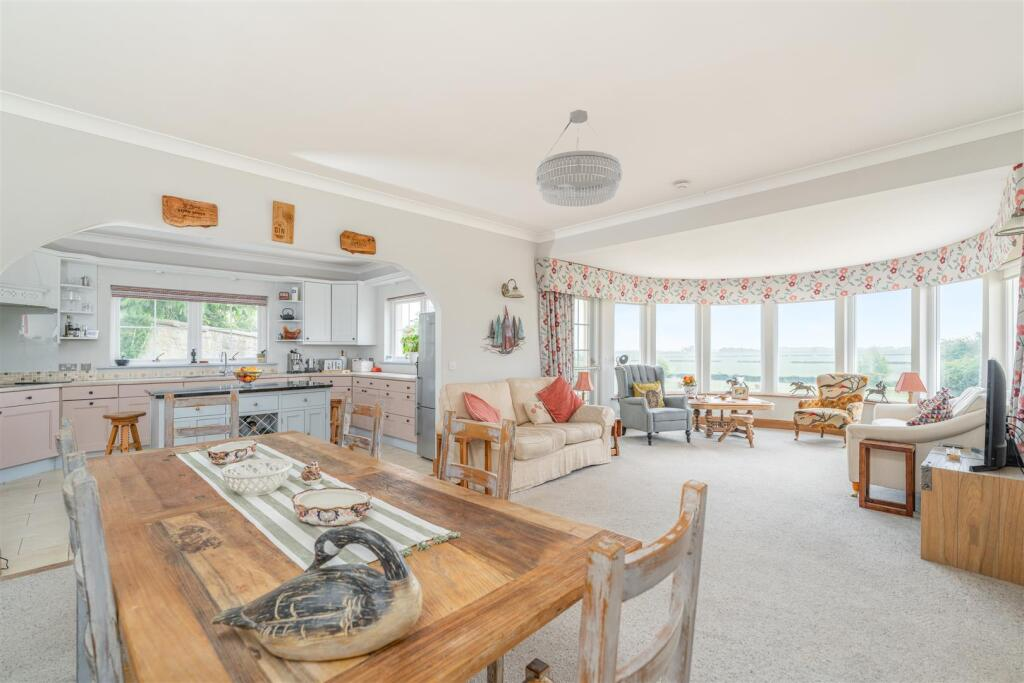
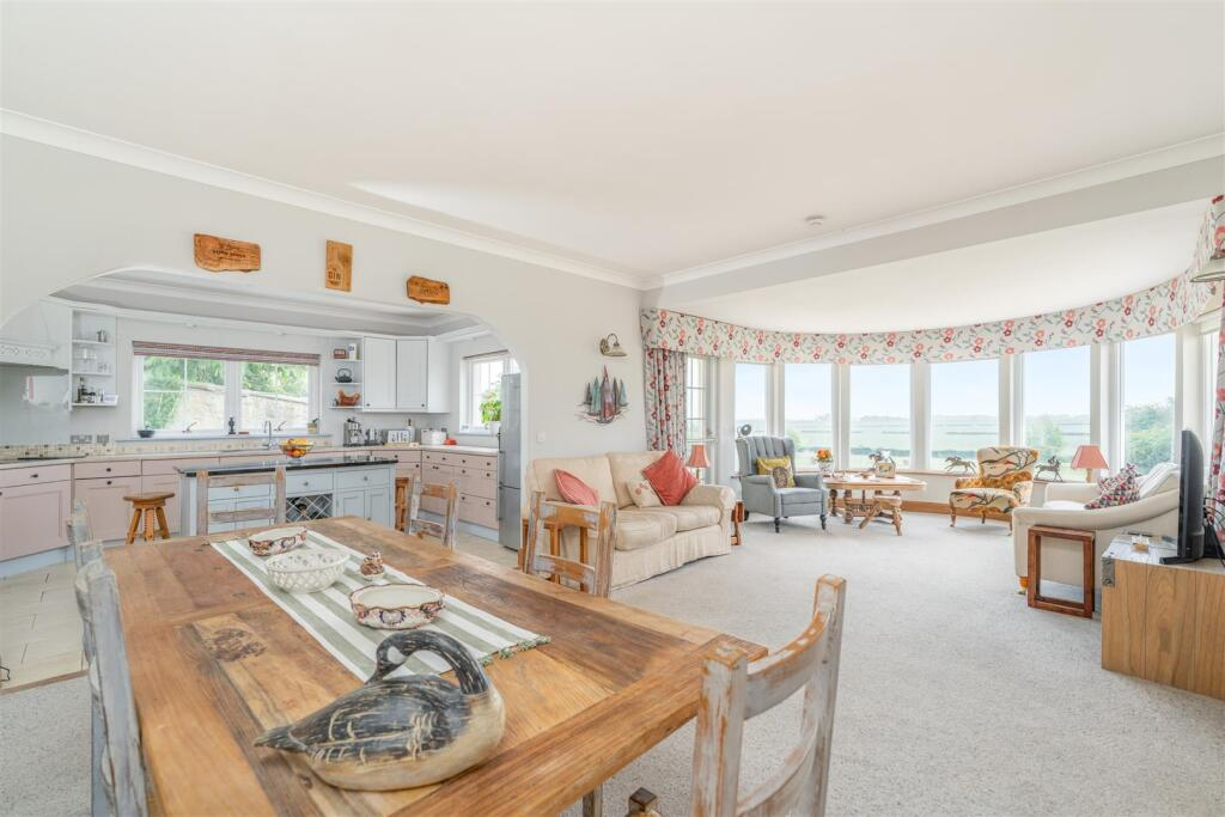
- chandelier [534,109,623,208]
